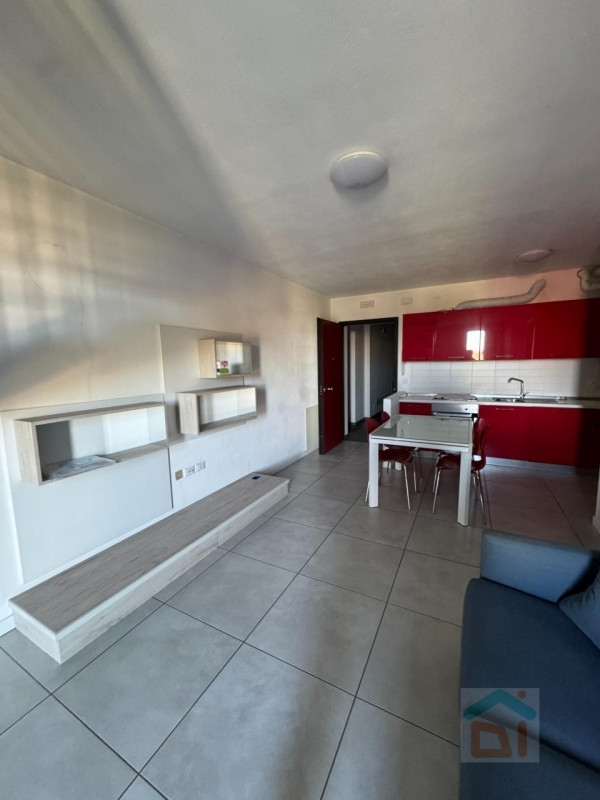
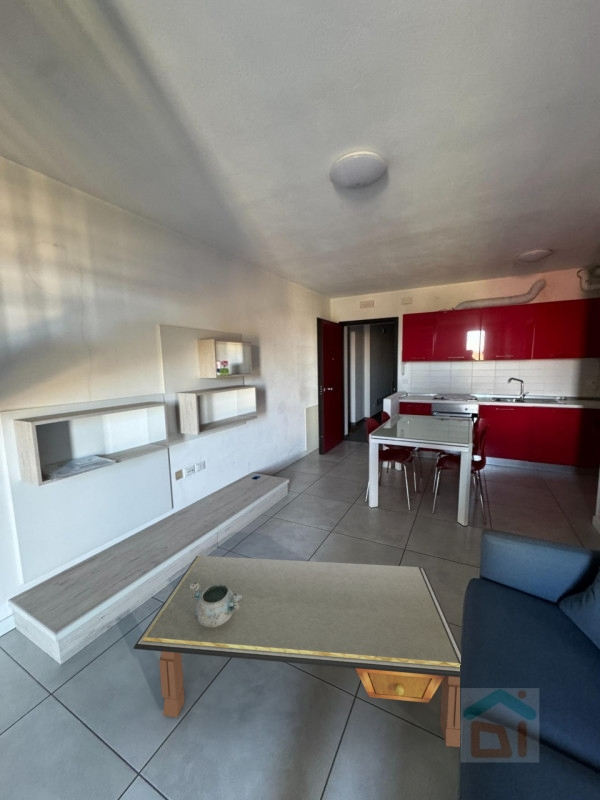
+ decorative bowl [189,582,243,628]
+ coffee table [133,555,462,748]
